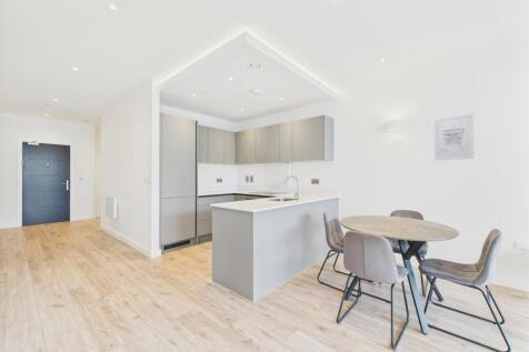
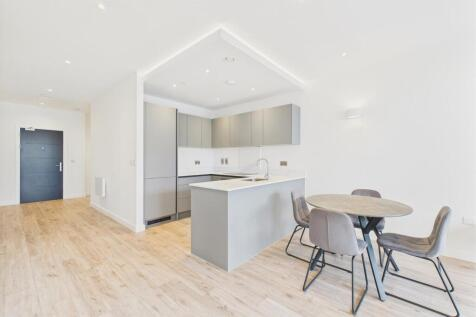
- wall art [432,112,475,161]
